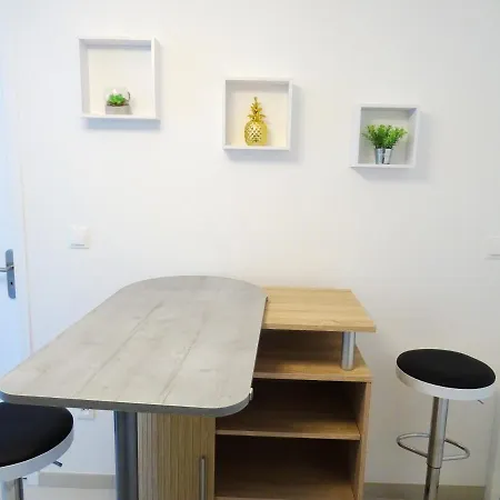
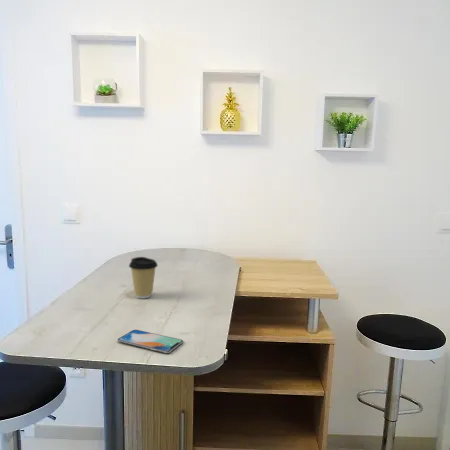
+ smartphone [116,329,184,354]
+ coffee cup [128,256,159,299]
